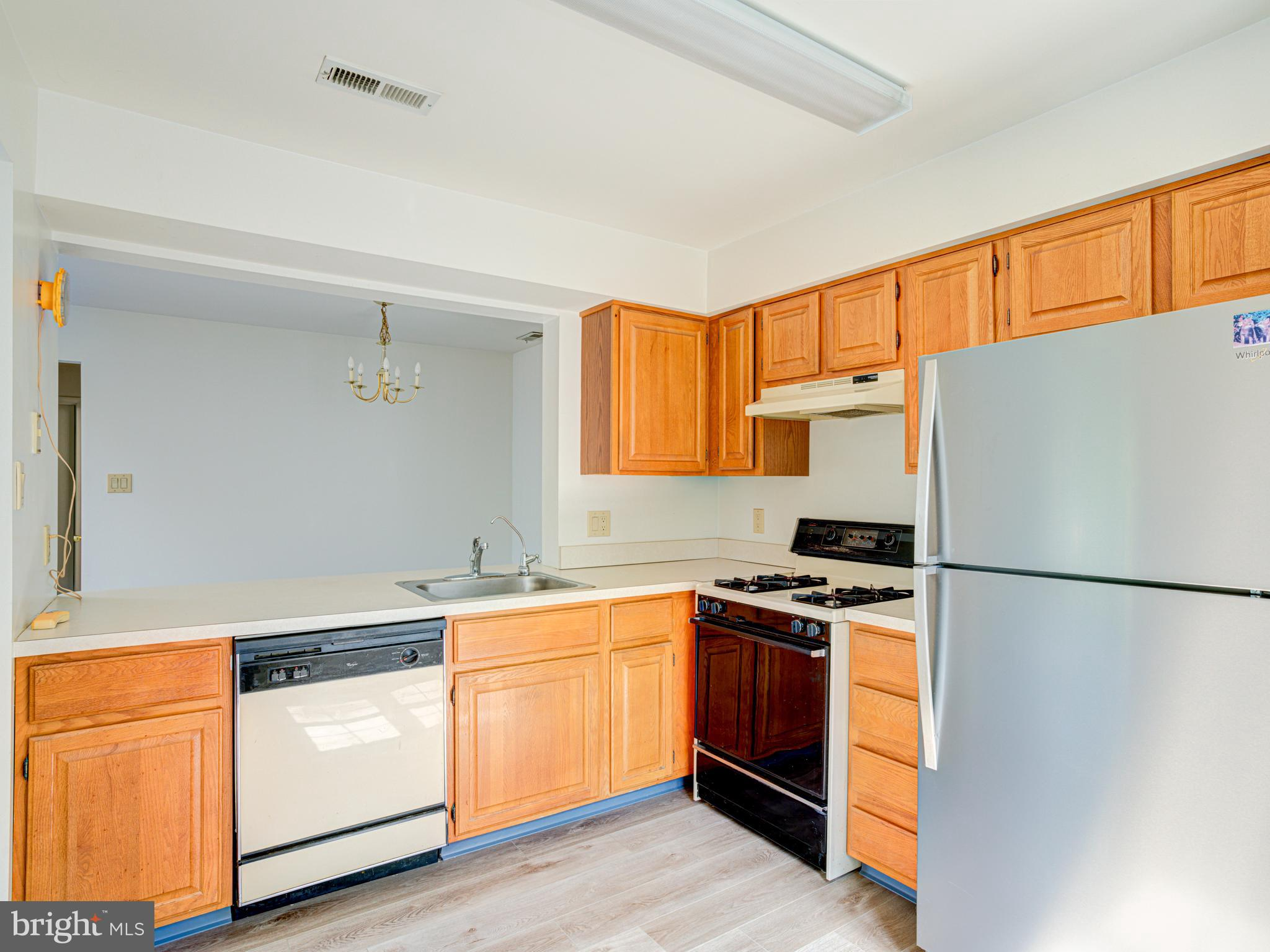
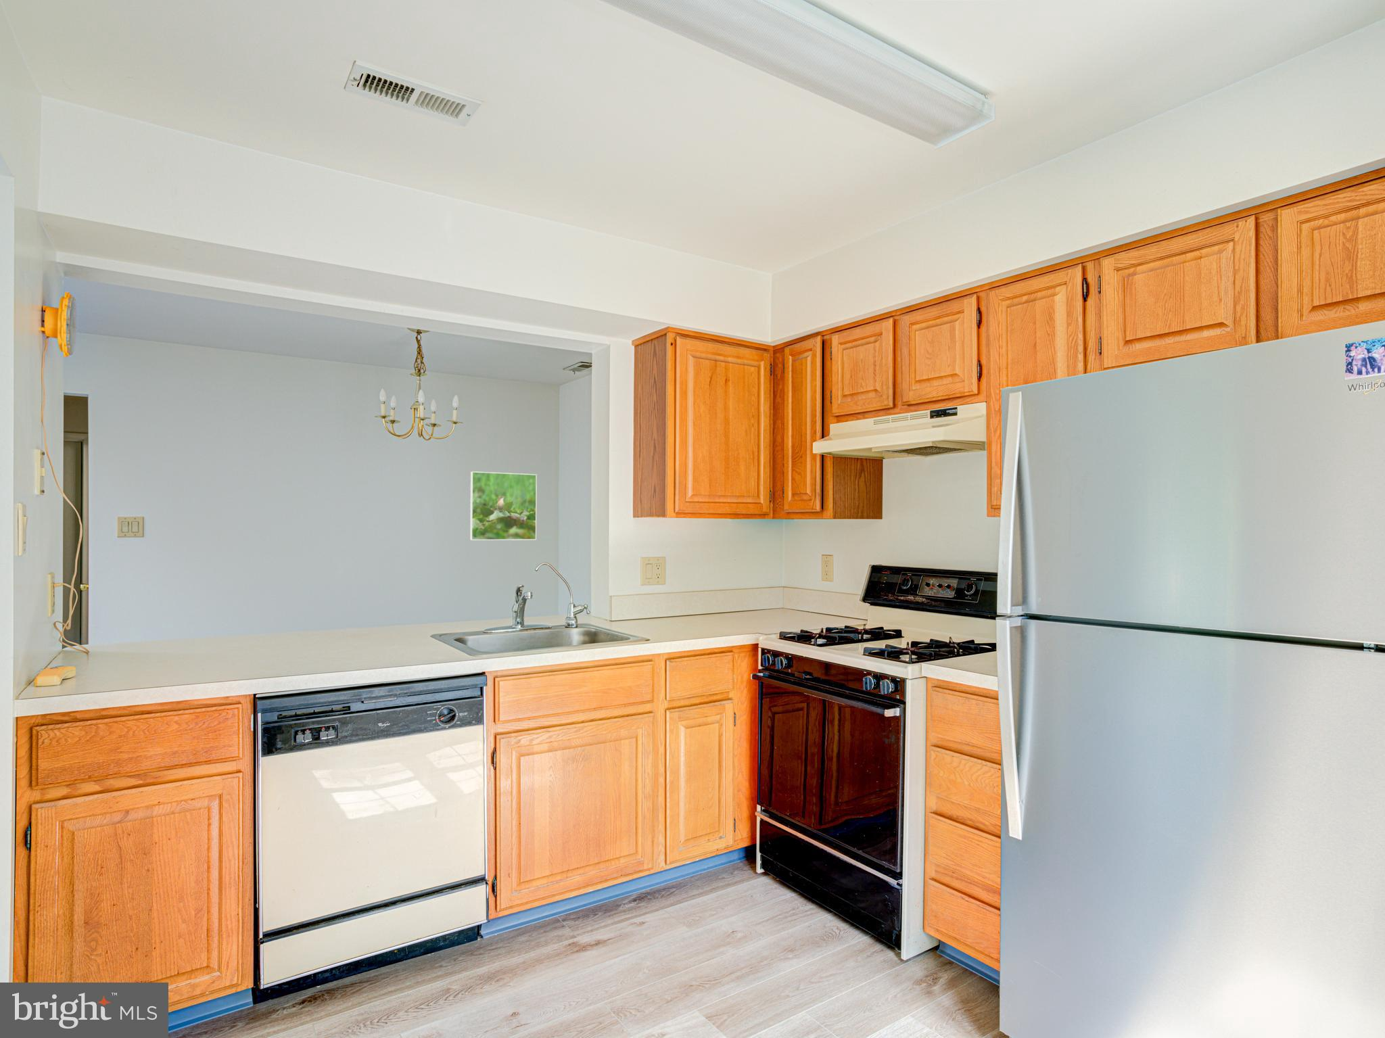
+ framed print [469,471,538,541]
